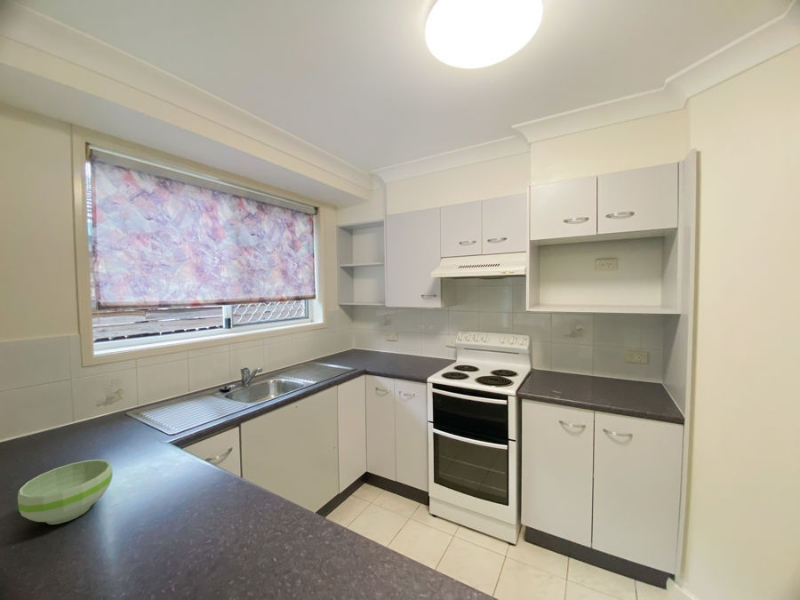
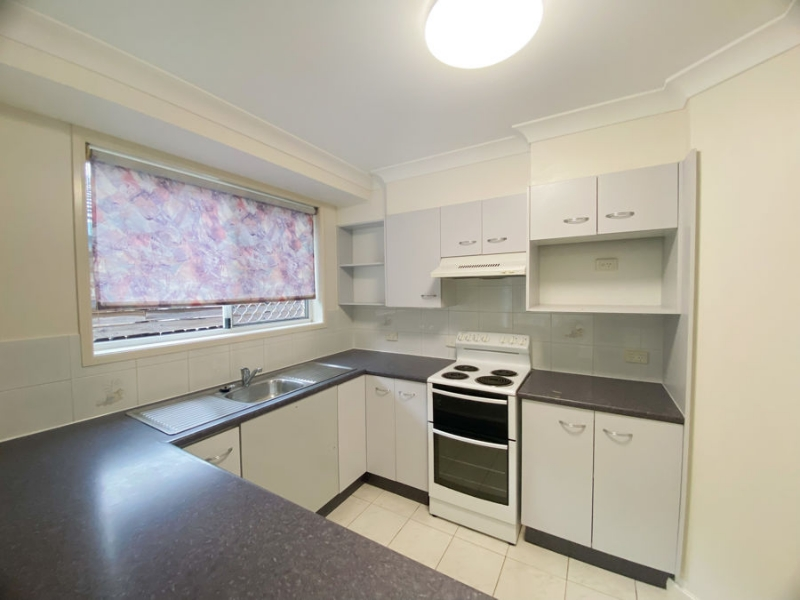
- bowl [17,458,113,526]
